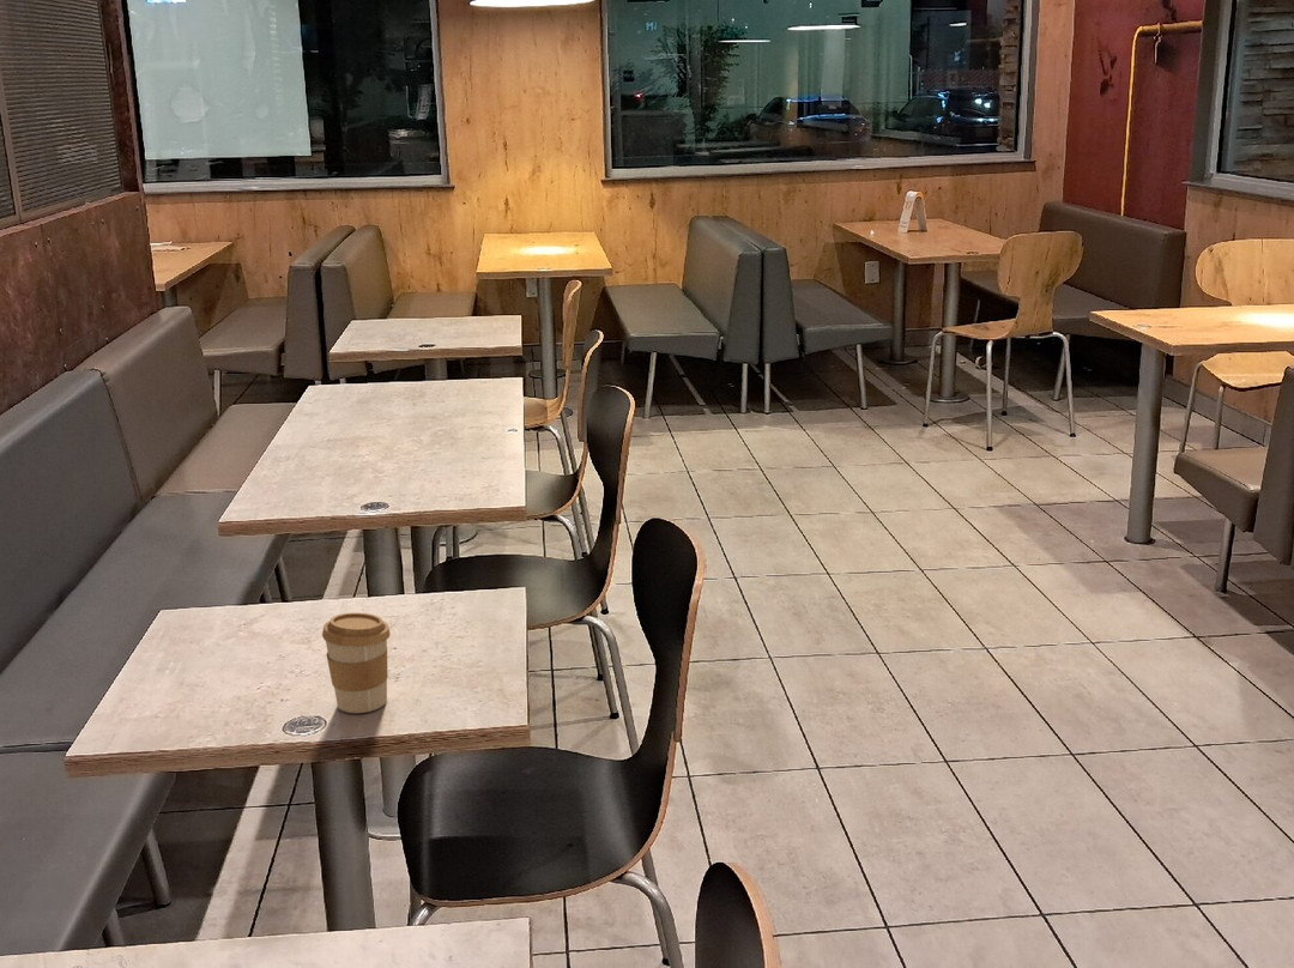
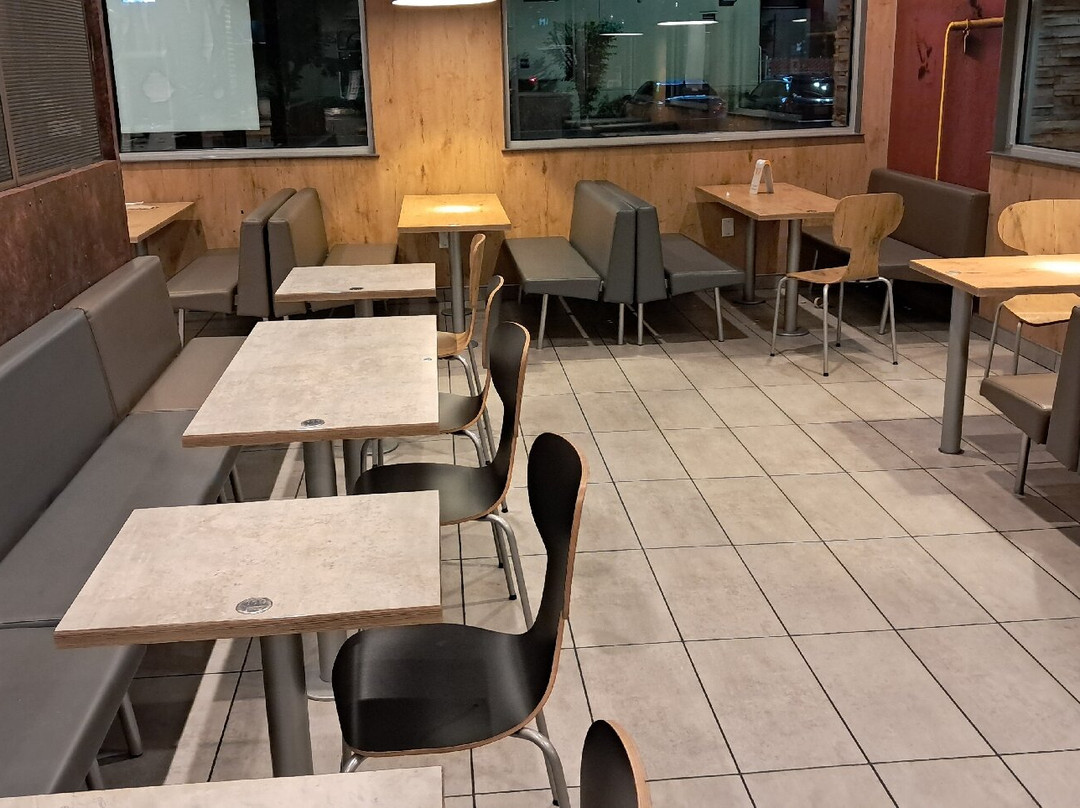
- coffee cup [321,612,392,714]
